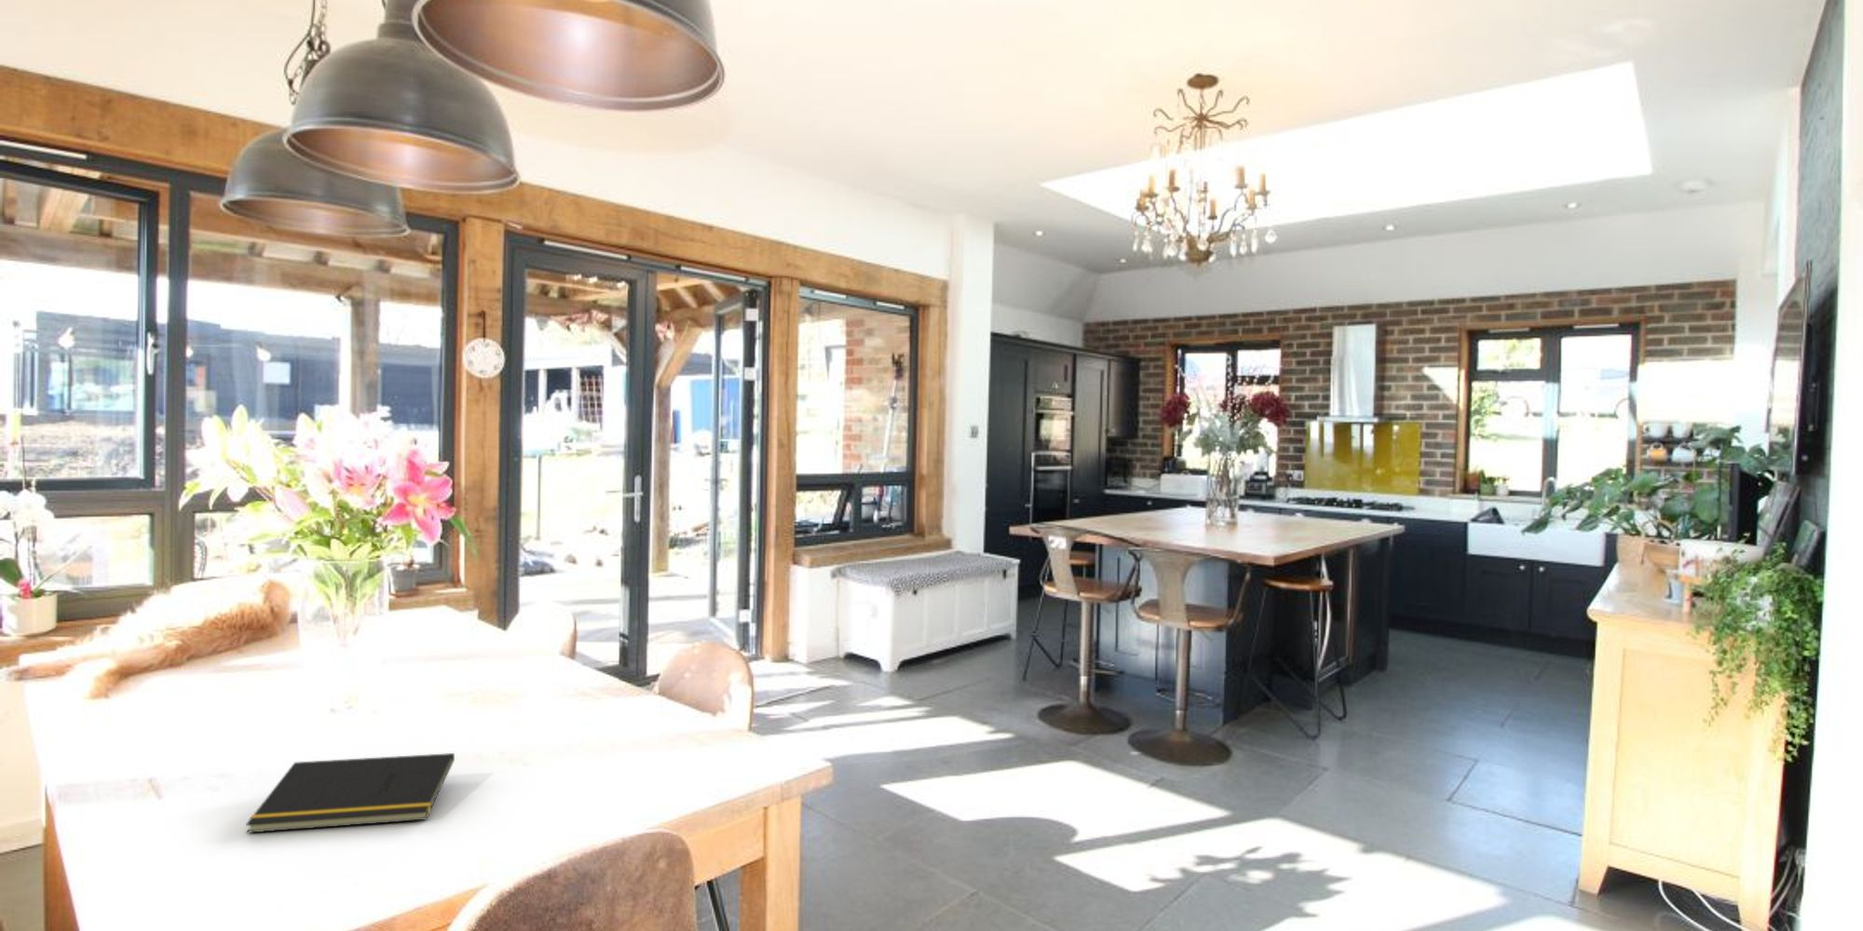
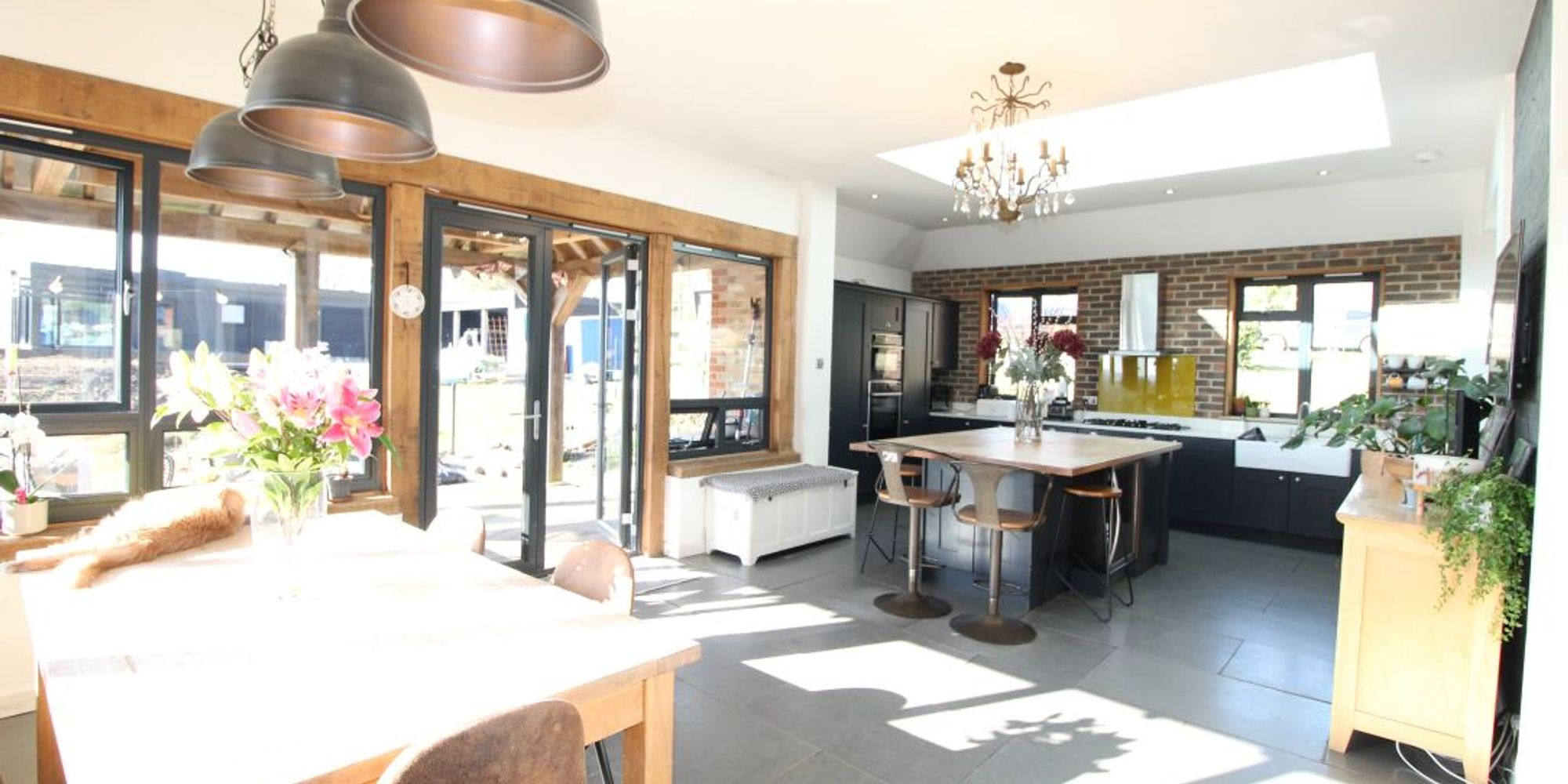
- notepad [245,752,455,834]
